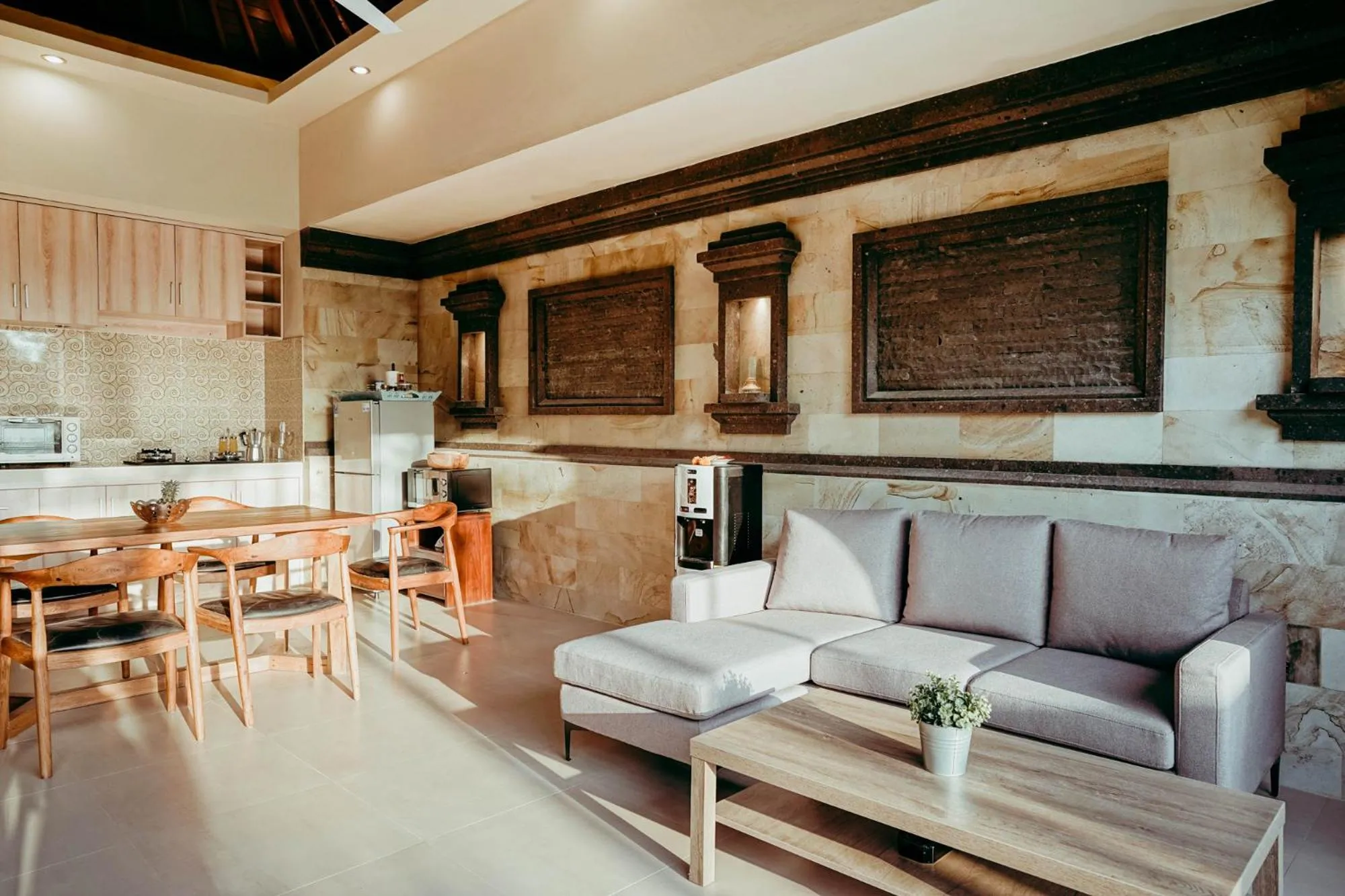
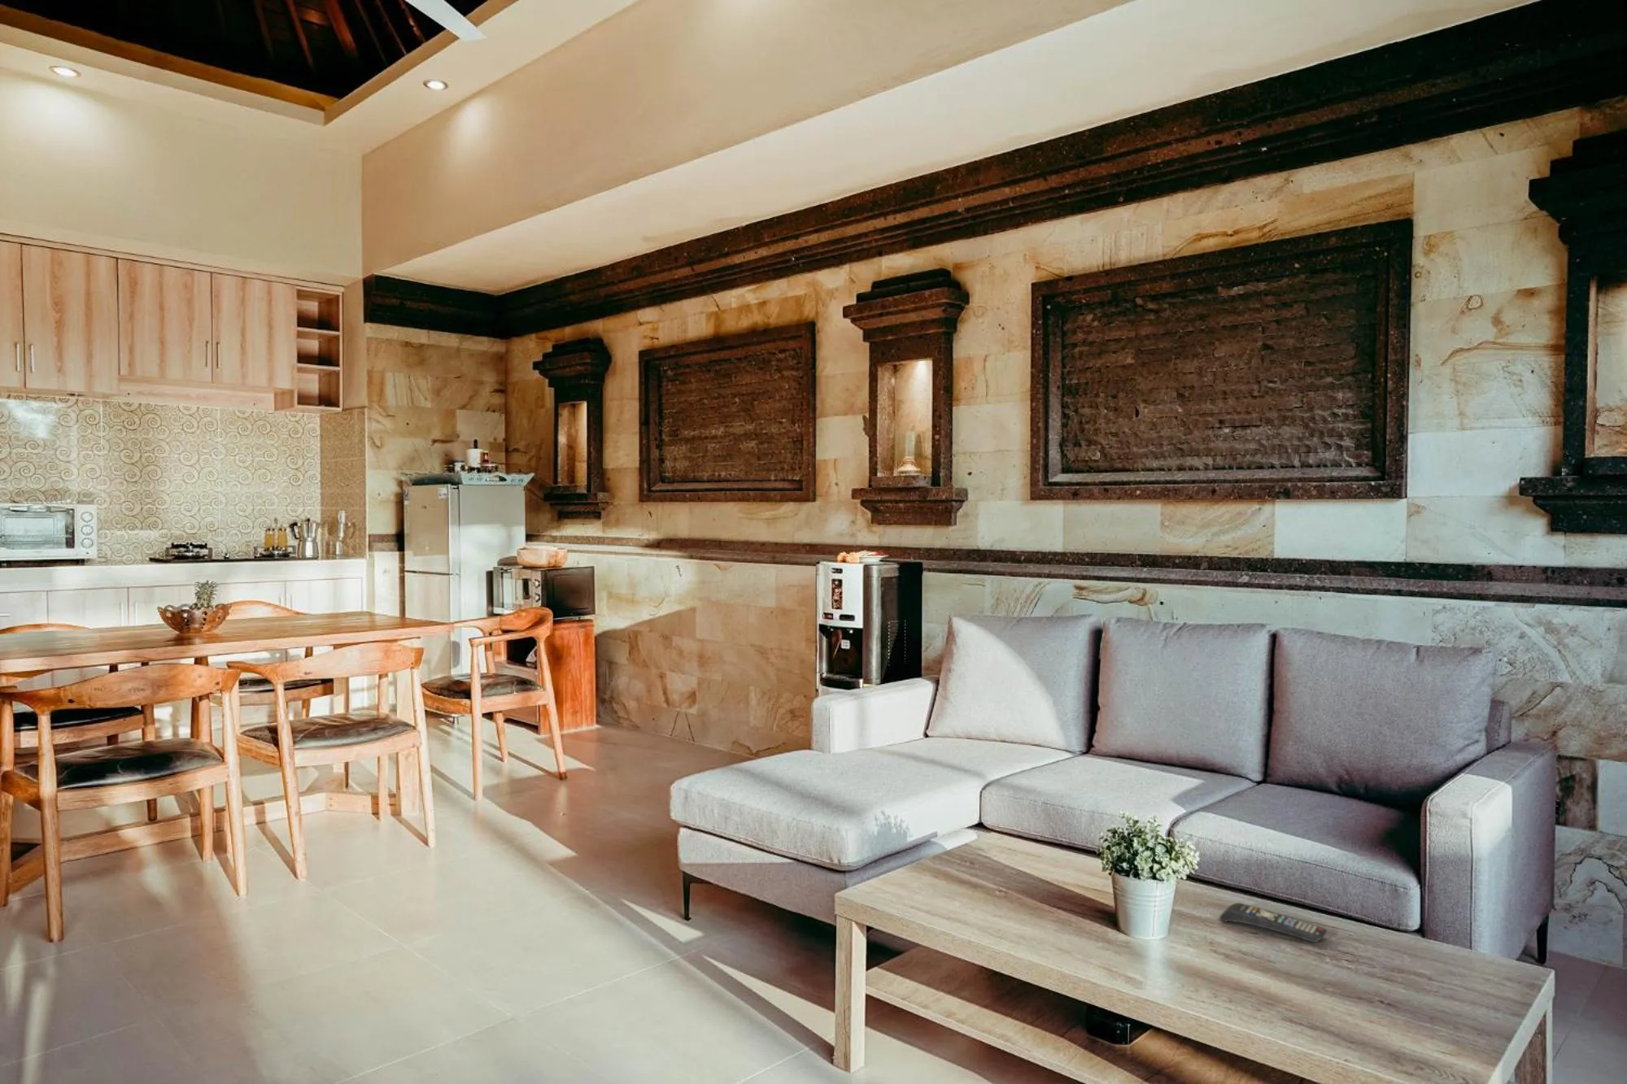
+ remote control [1218,901,1328,944]
